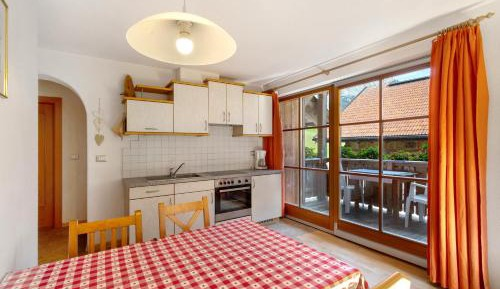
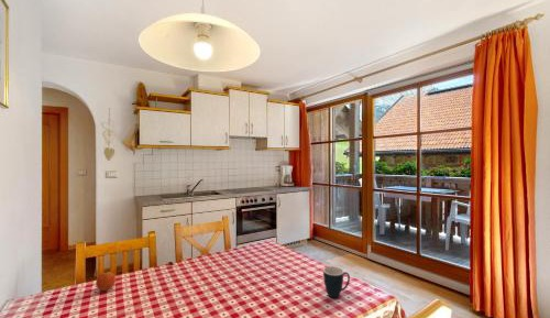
+ mug [322,265,351,299]
+ fruit [95,270,117,292]
